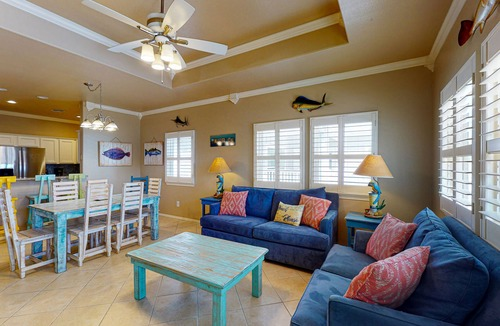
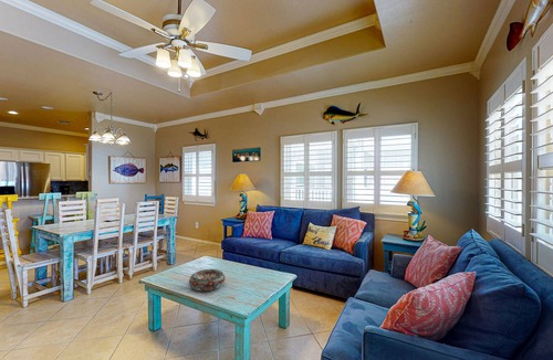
+ decorative bowl [188,268,226,292]
